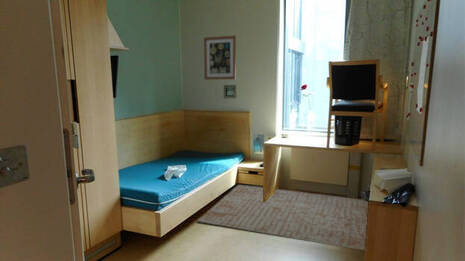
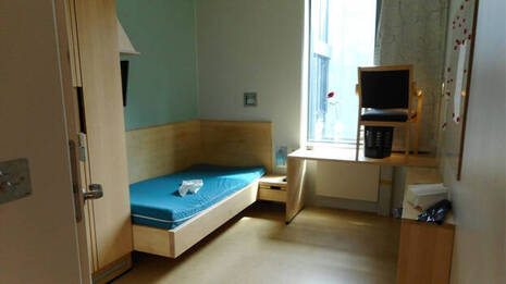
- wall art [203,35,237,80]
- rug [196,184,369,251]
